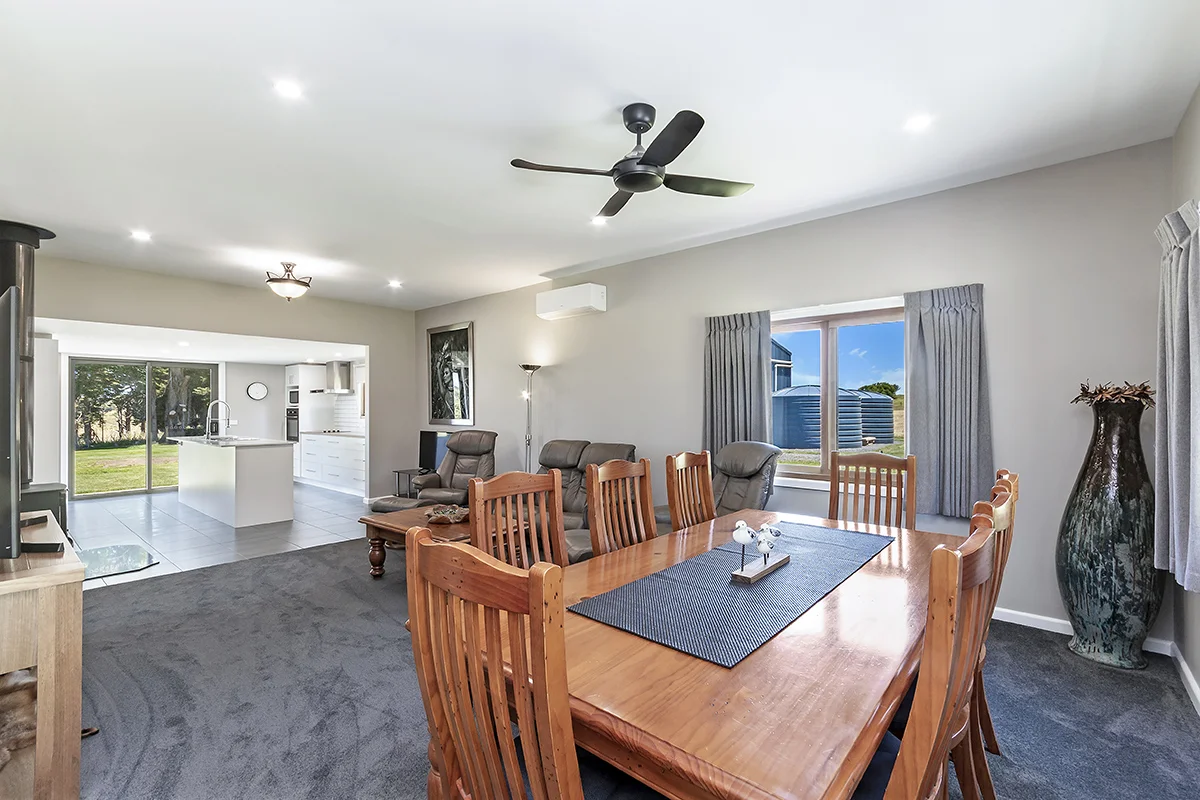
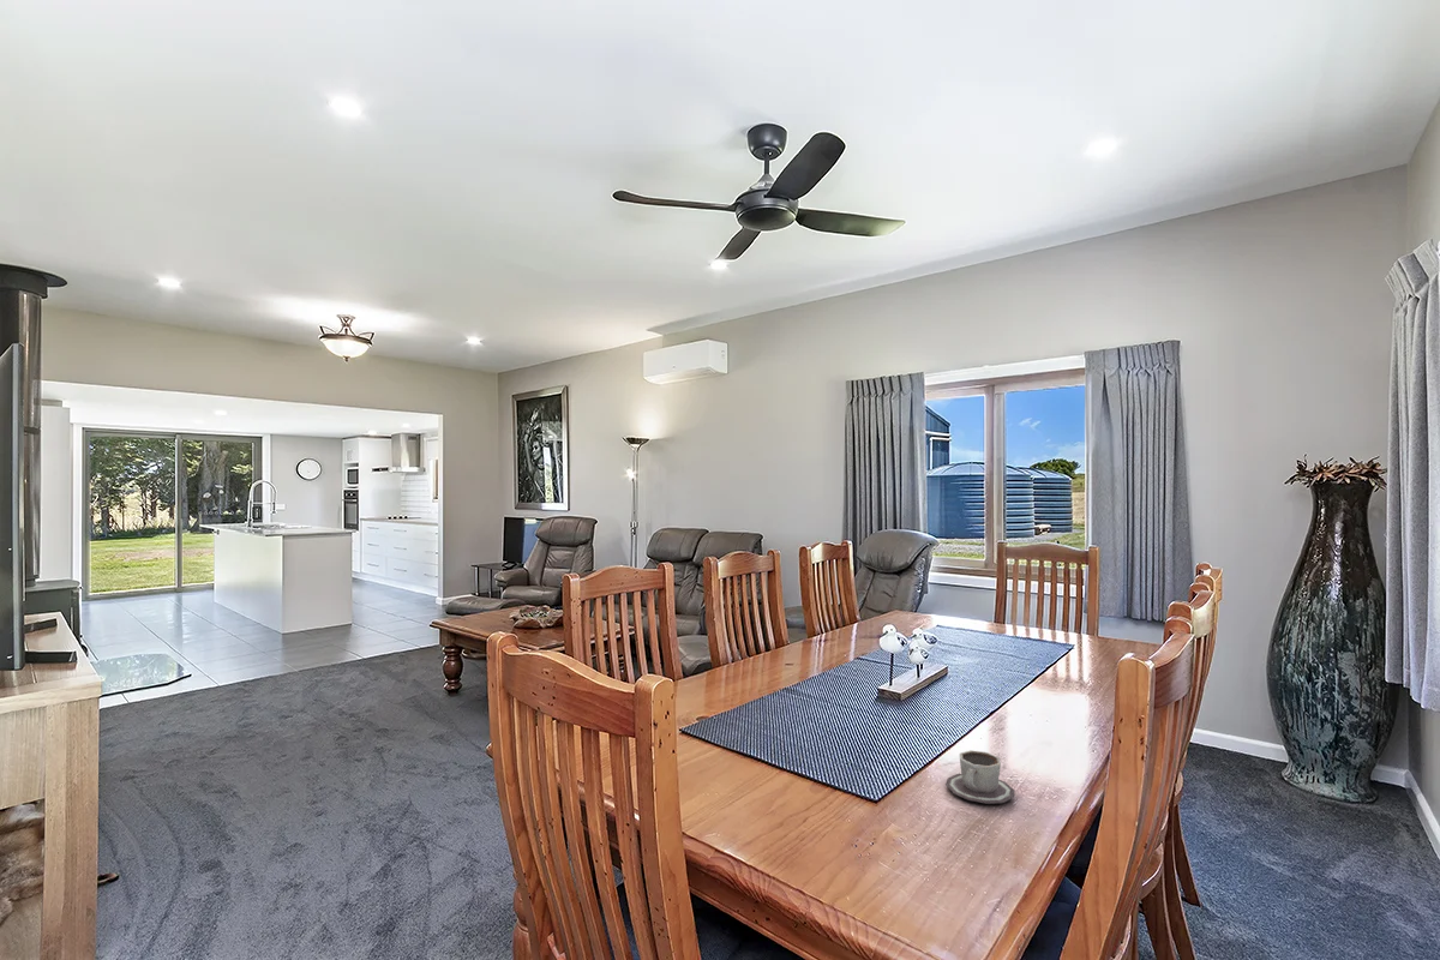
+ cup [944,749,1015,805]
